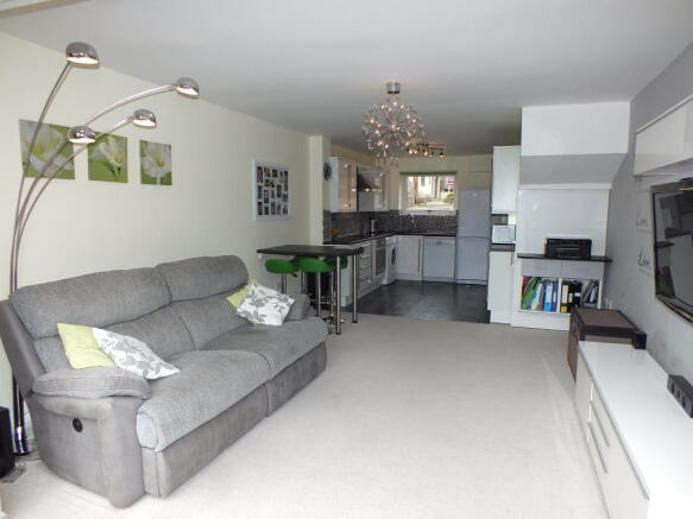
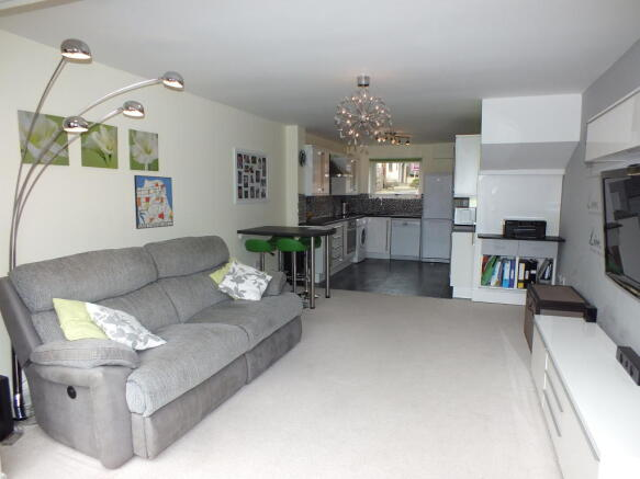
+ wall art [133,174,175,230]
